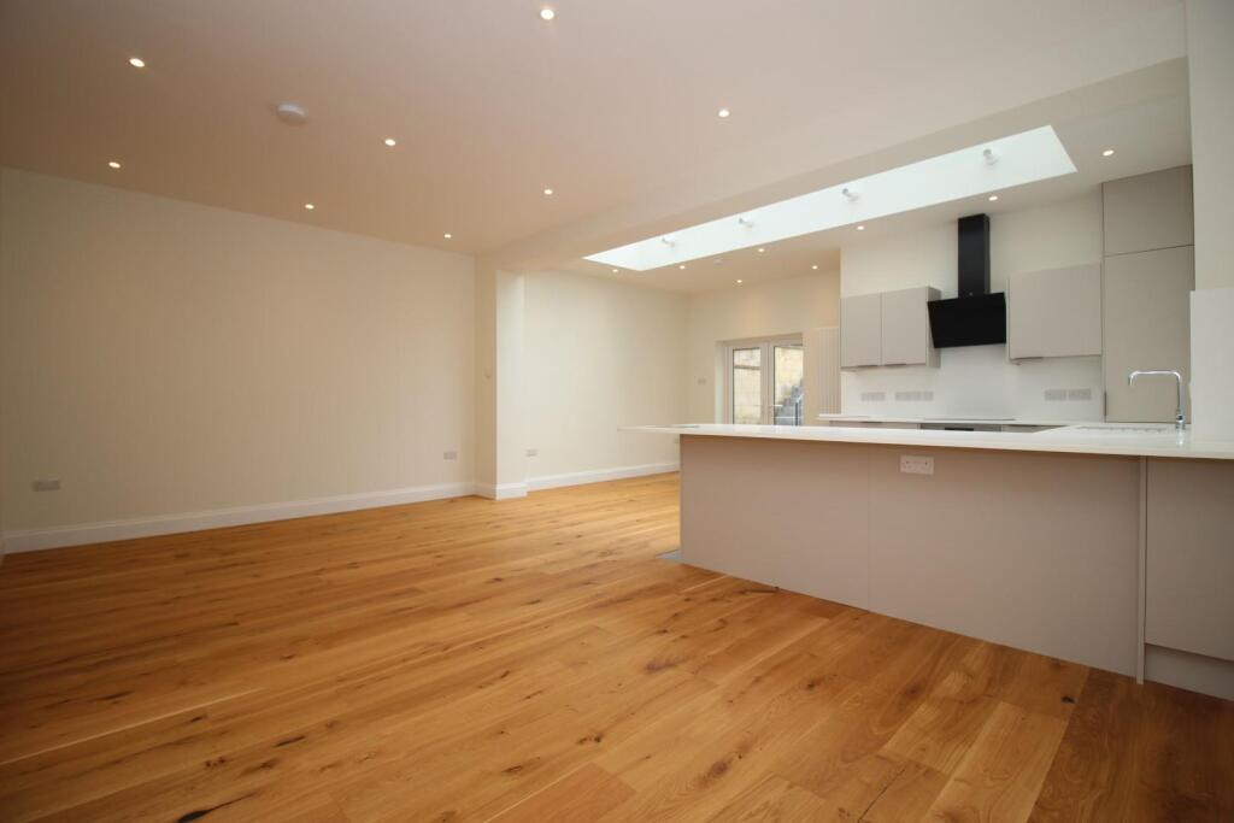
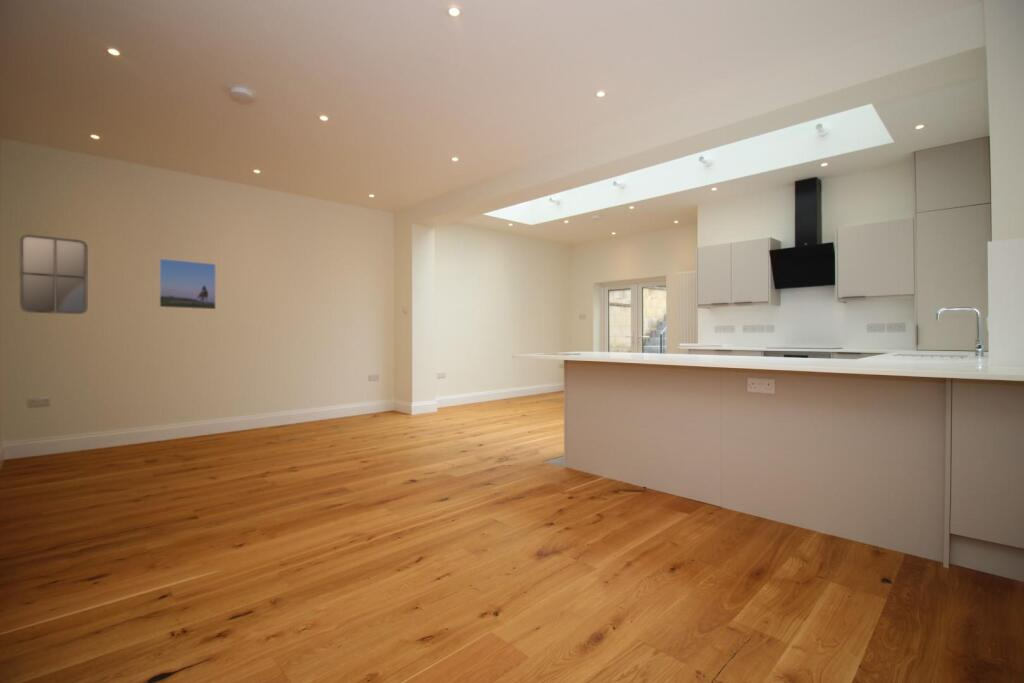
+ home mirror [19,233,89,315]
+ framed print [158,258,217,310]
